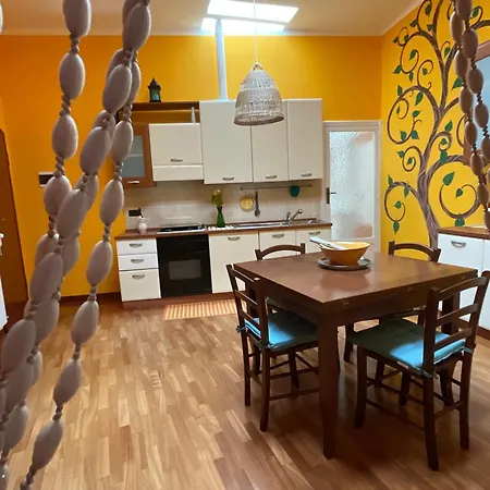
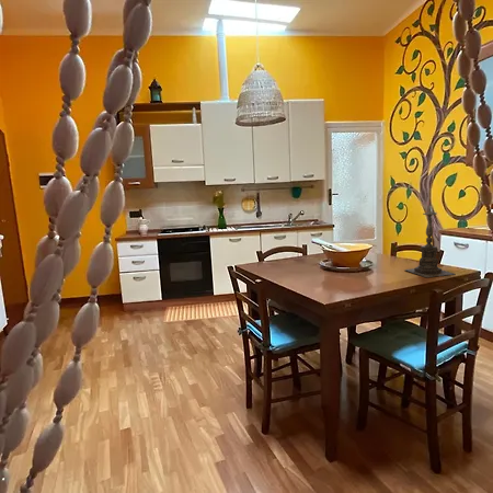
+ candle holder [403,202,455,278]
